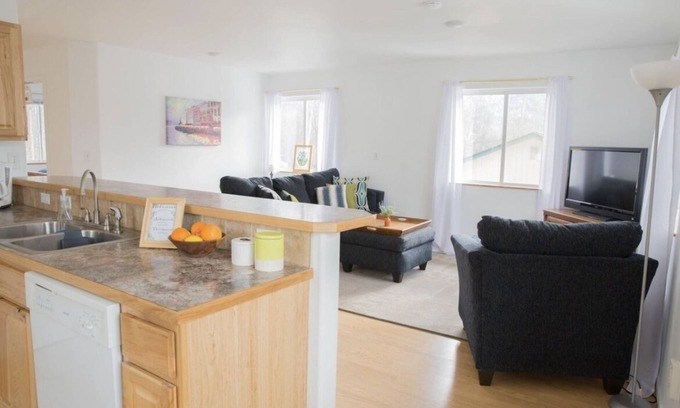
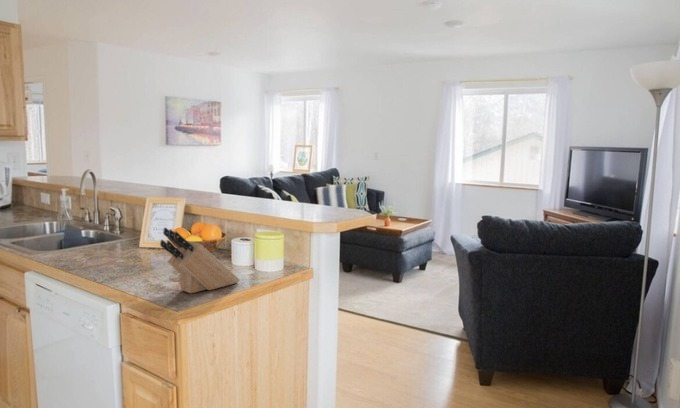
+ knife block [159,226,241,294]
